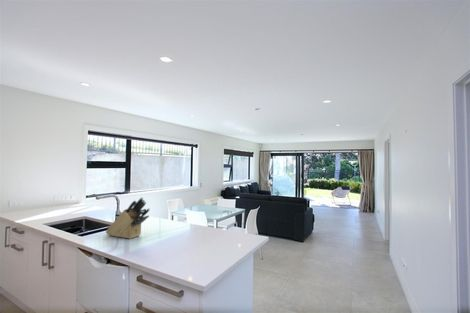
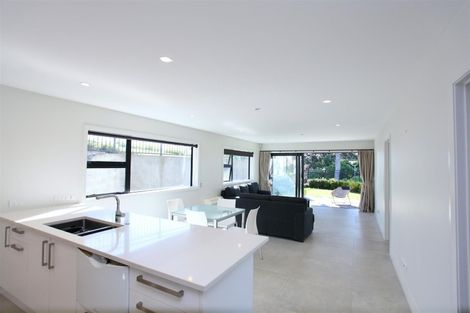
- knife block [105,197,151,240]
